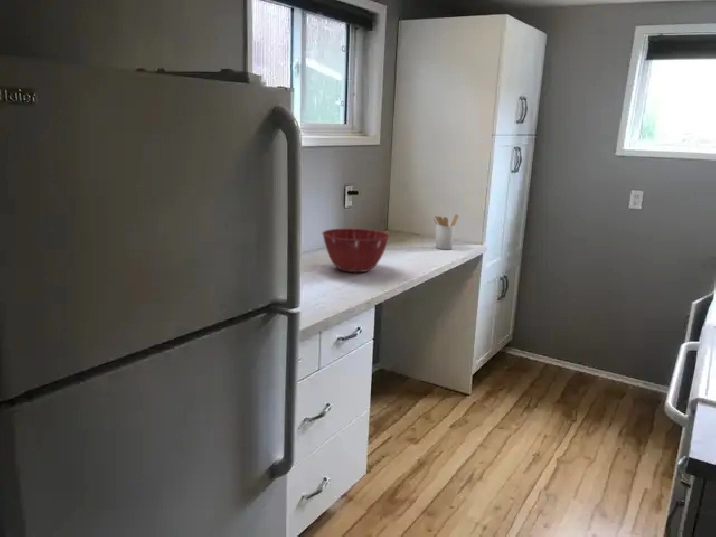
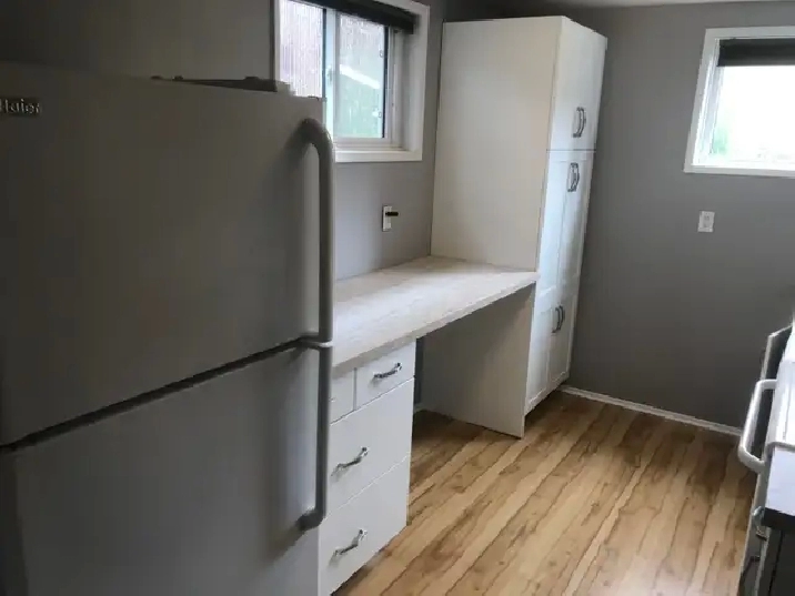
- utensil holder [432,213,459,250]
- mixing bowl [321,228,391,273]
